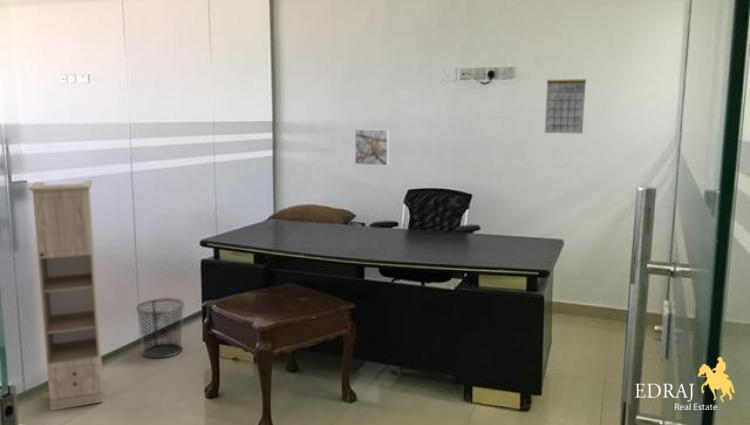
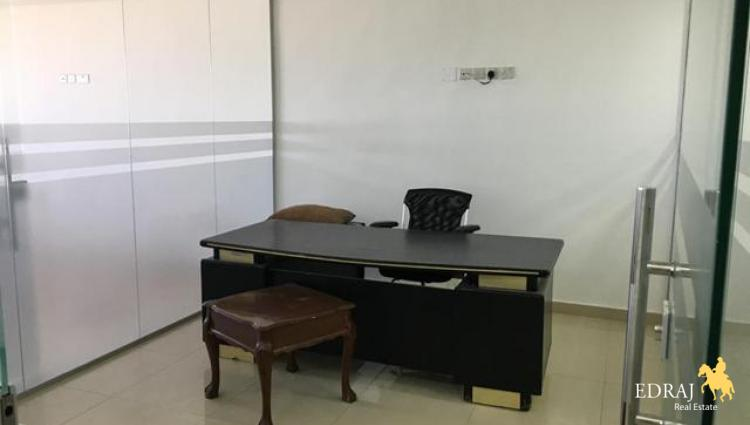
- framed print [354,128,390,167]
- calendar [544,78,587,134]
- storage cabinet [27,179,104,412]
- waste bin [135,297,185,359]
